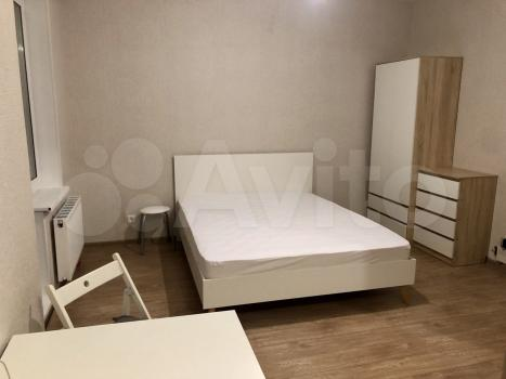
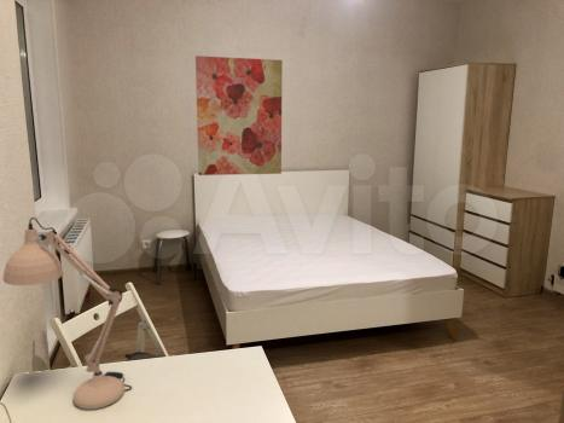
+ desk lamp [2,216,133,410]
+ wall art [194,54,284,176]
